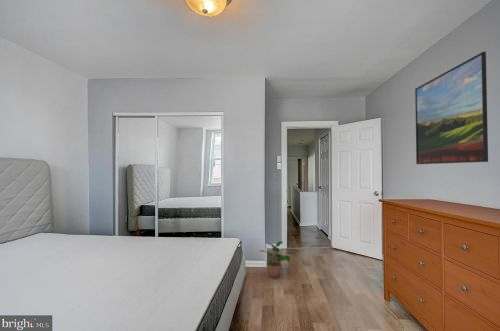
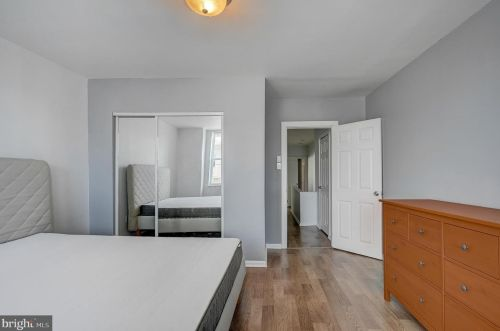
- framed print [414,51,489,165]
- potted plant [260,240,292,279]
